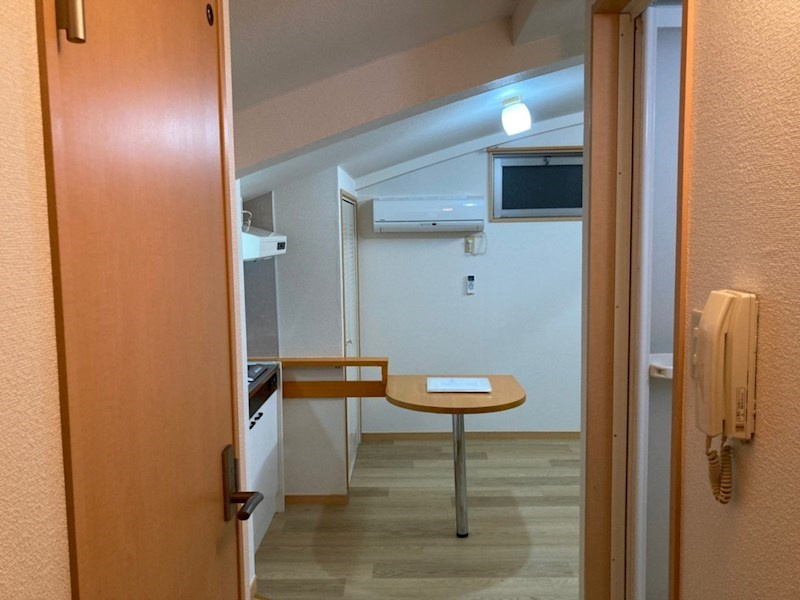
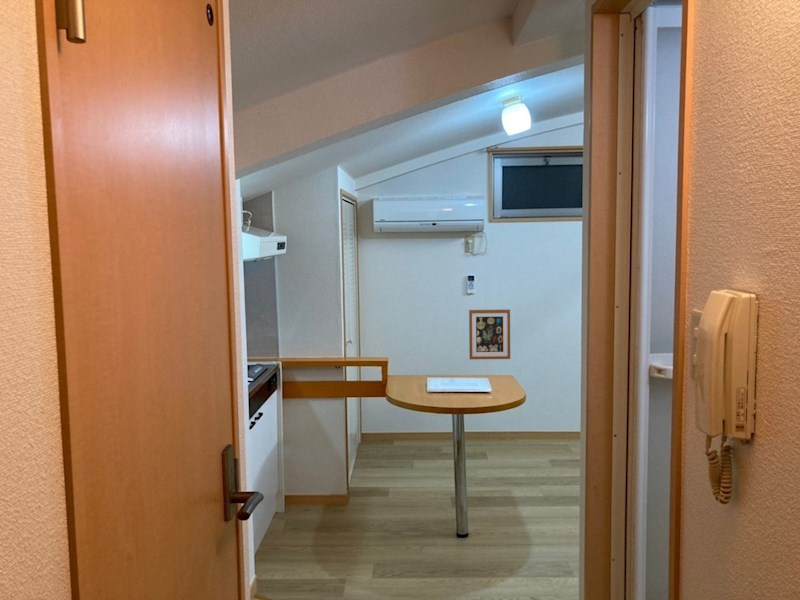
+ wall art [468,308,511,360]
